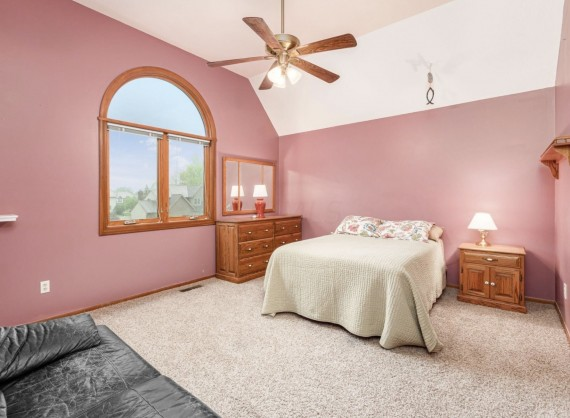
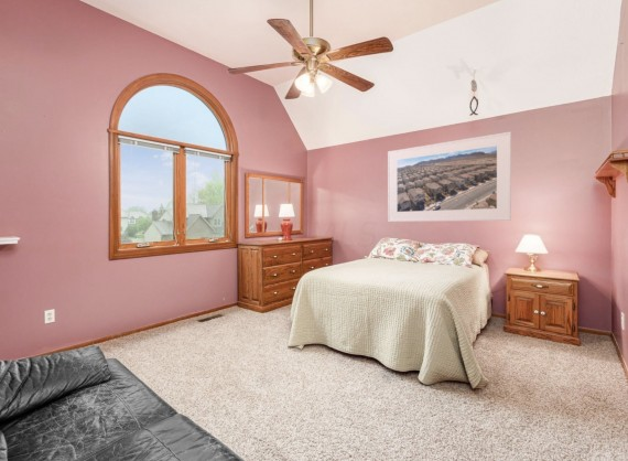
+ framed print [387,130,512,223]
